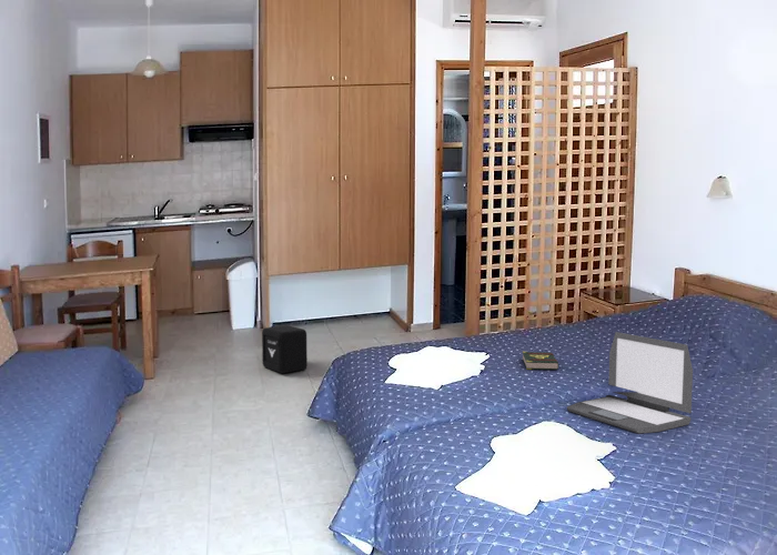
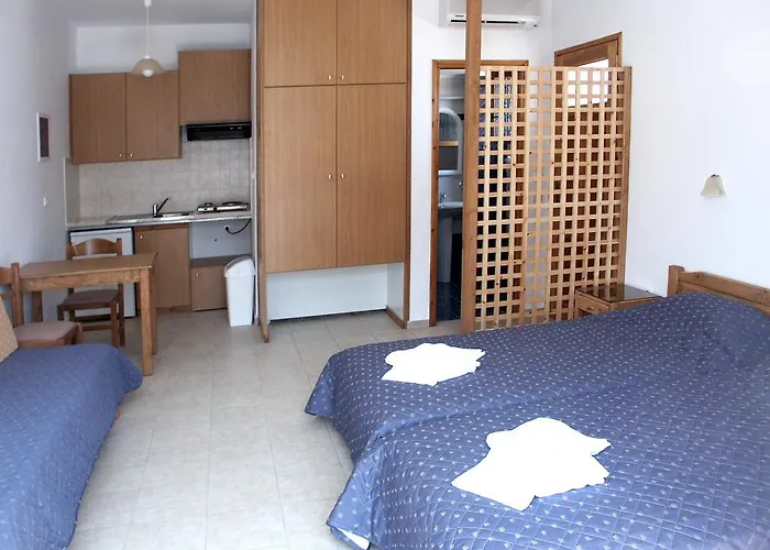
- air purifier [261,324,309,374]
- laptop [565,331,694,434]
- book [522,351,559,371]
